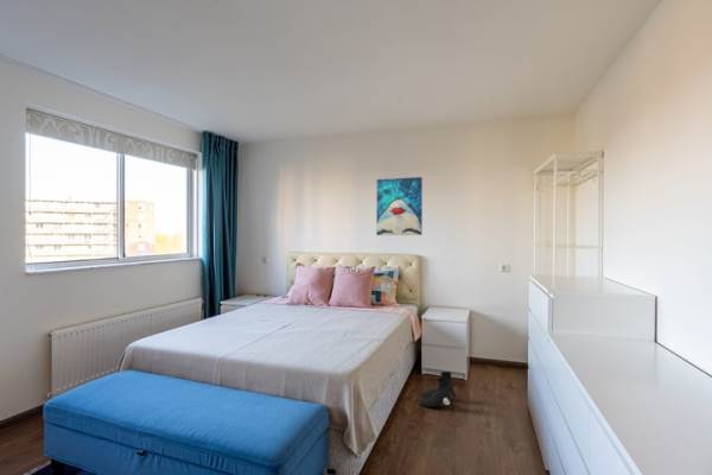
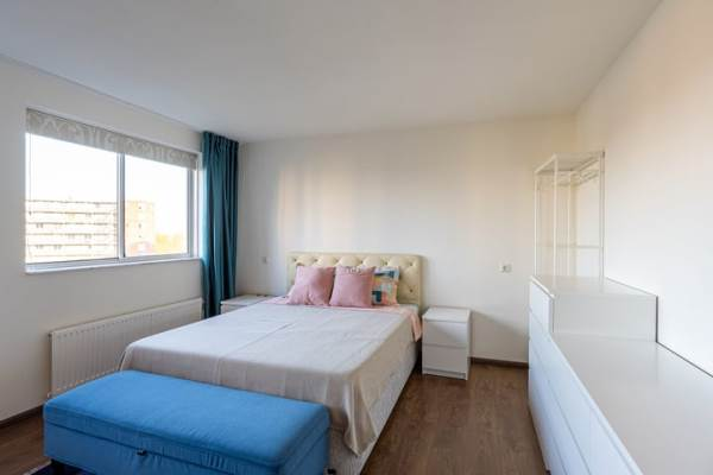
- wall art [375,176,424,236]
- boots [418,370,457,408]
